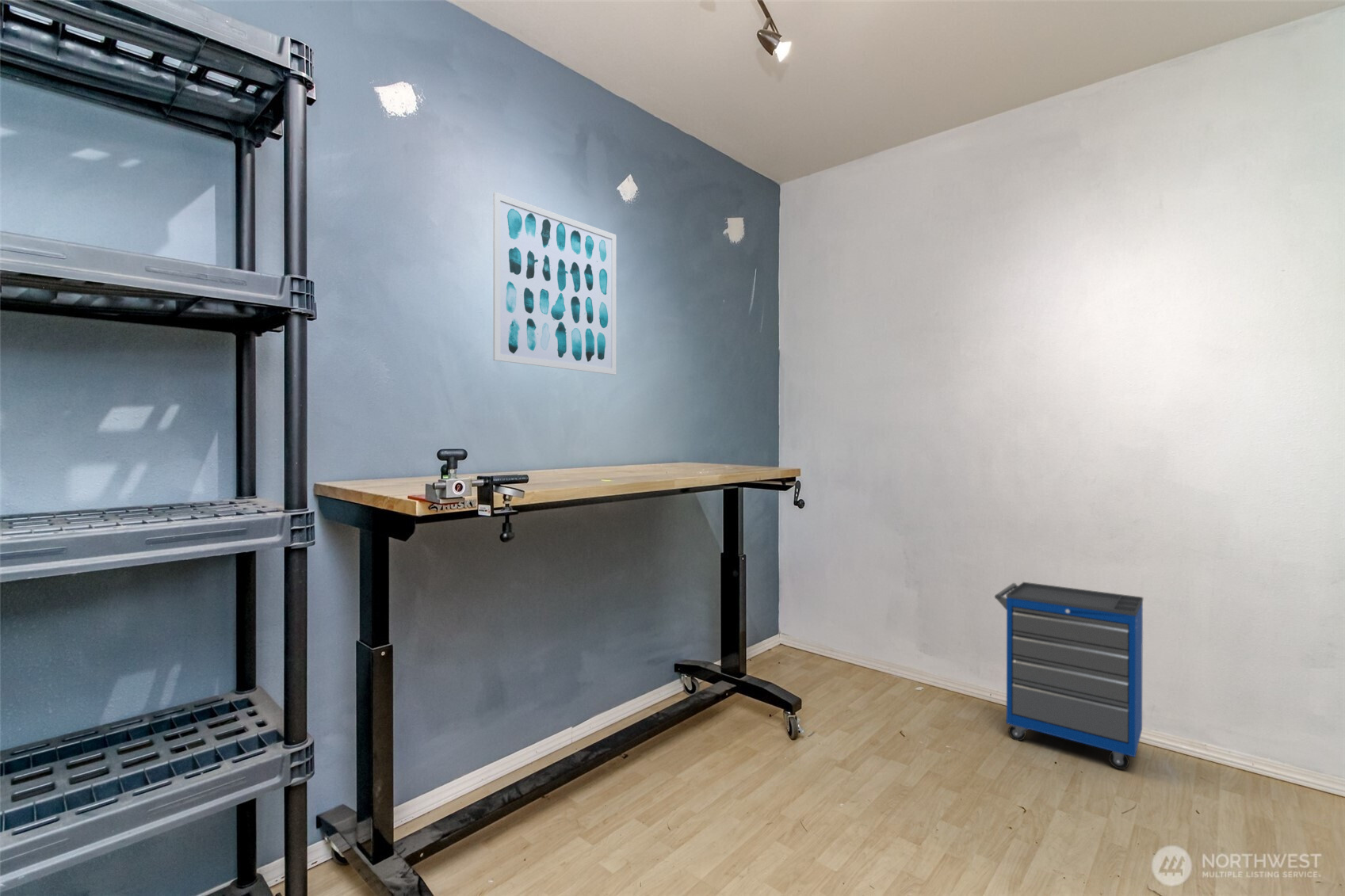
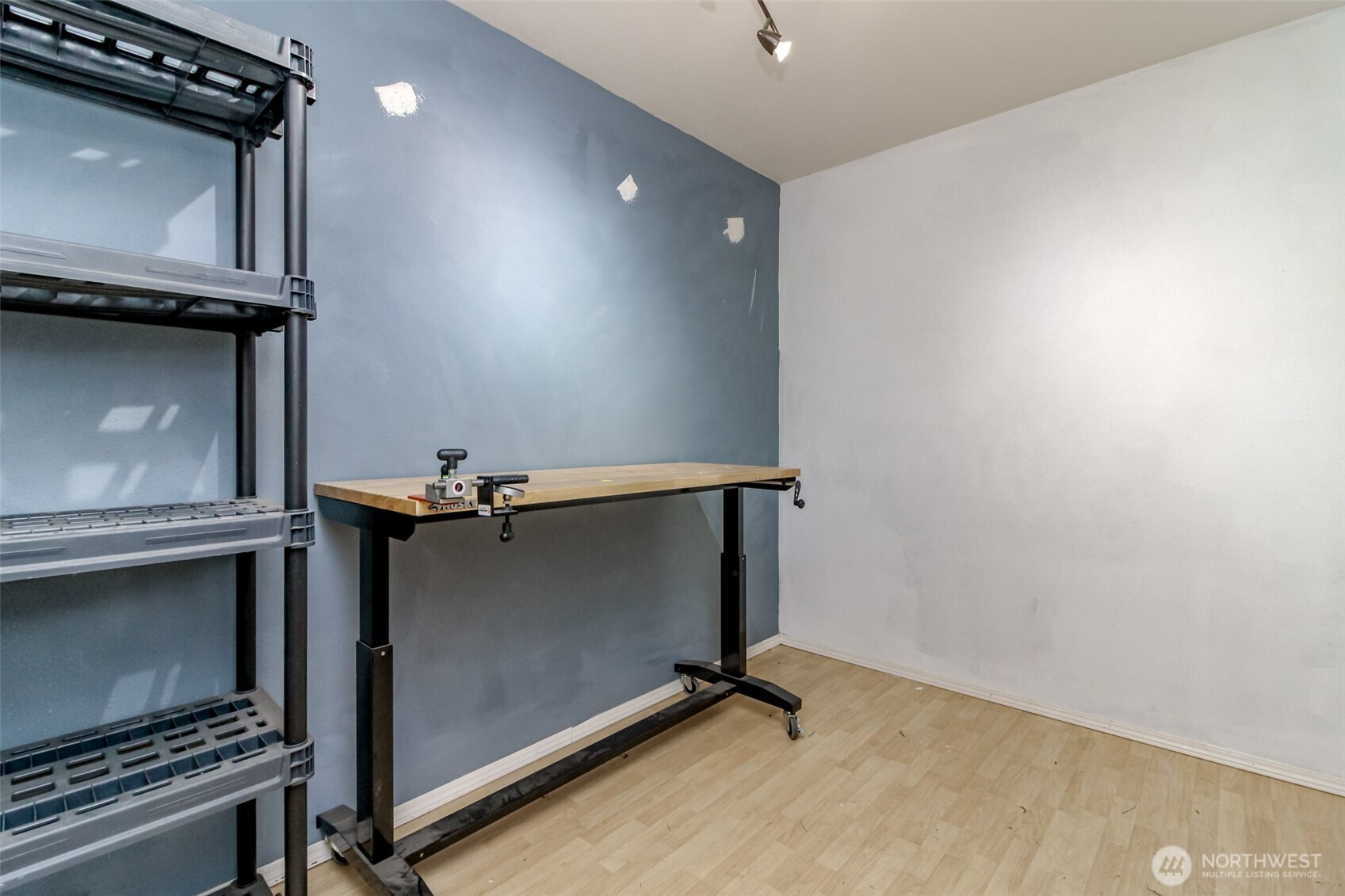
- cabinet [994,581,1144,770]
- wall art [492,191,617,376]
